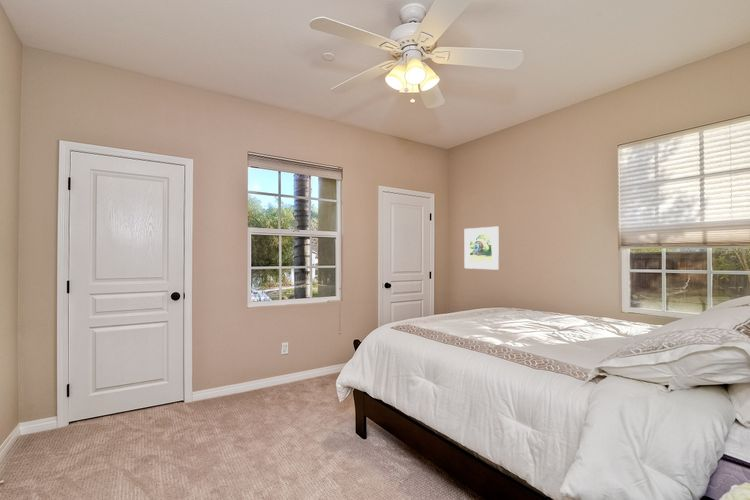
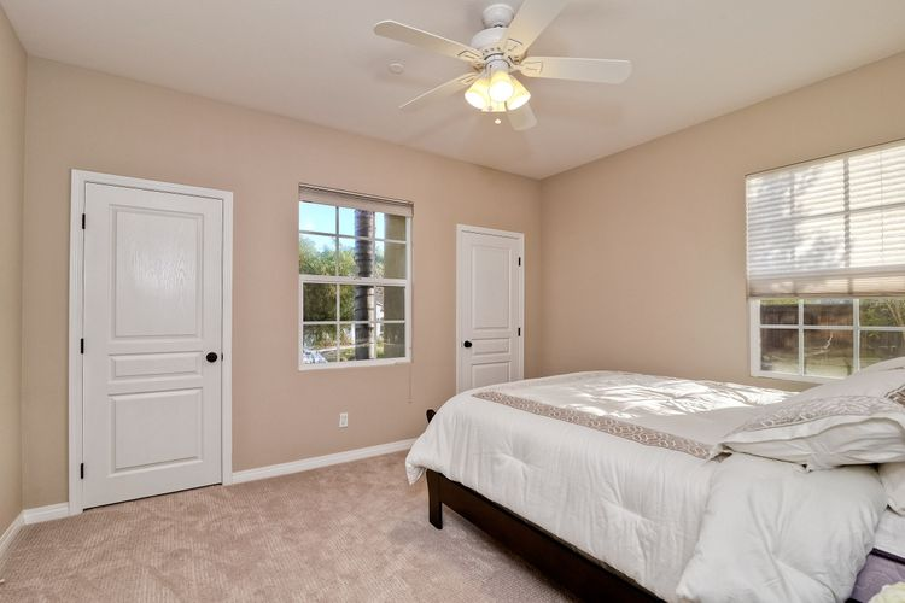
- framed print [464,226,500,271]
